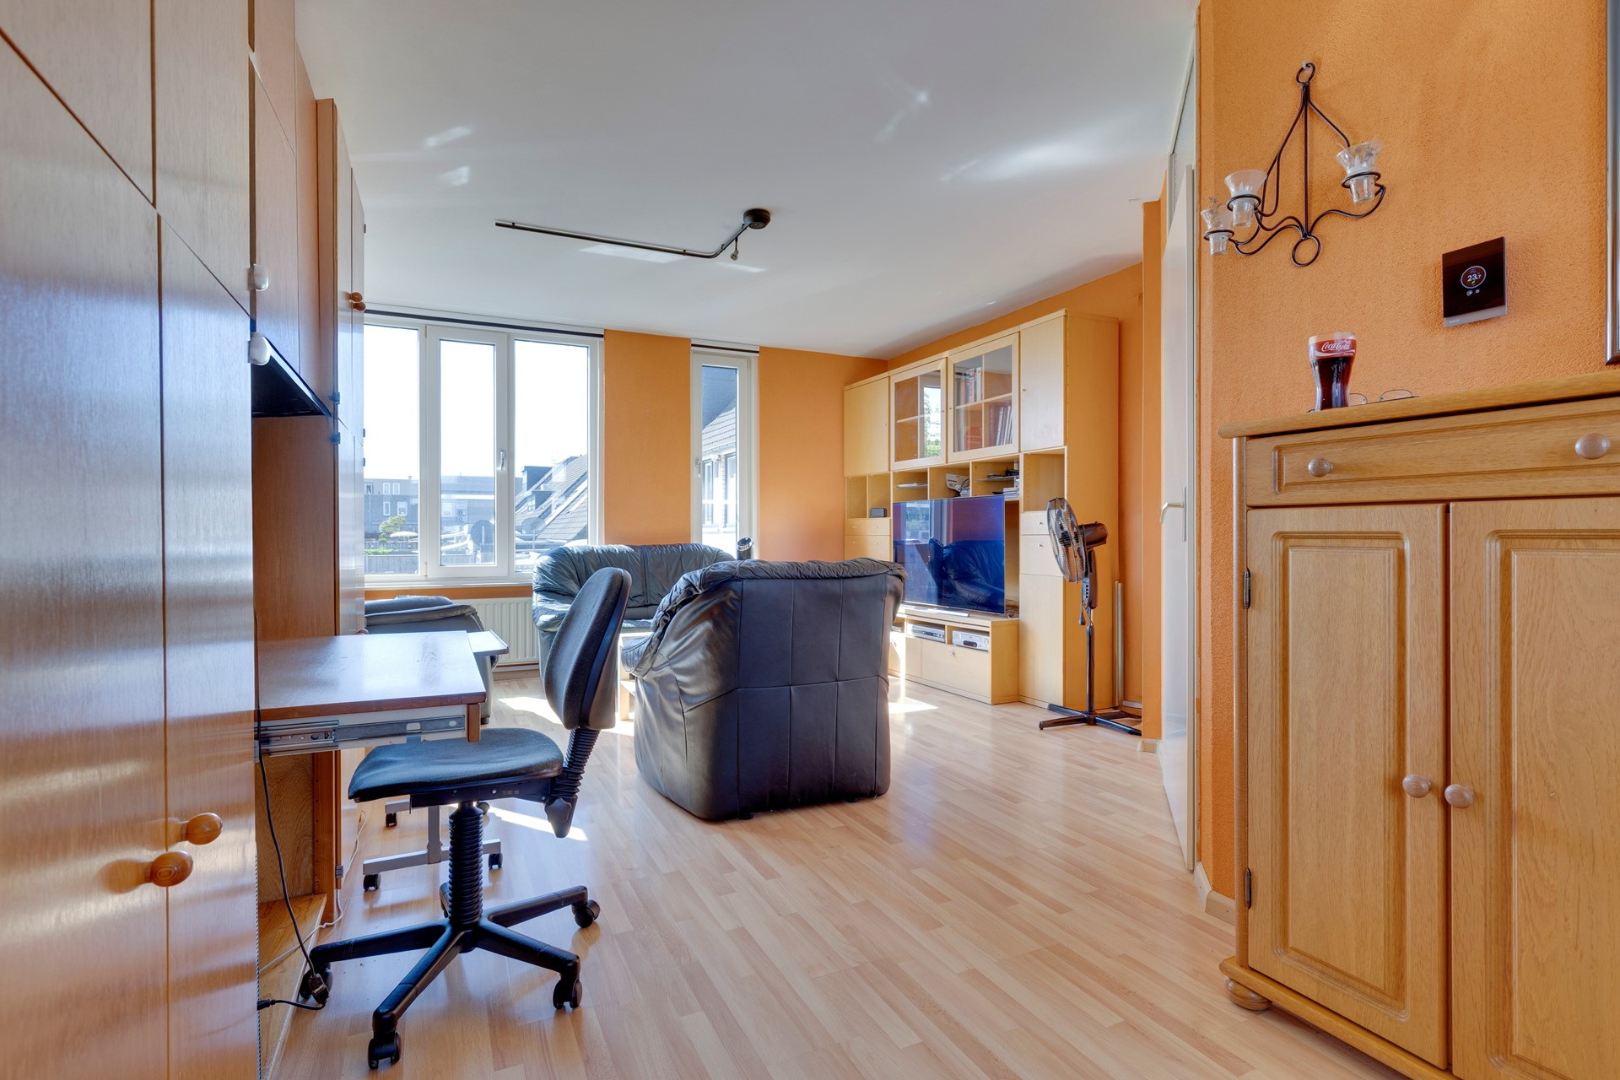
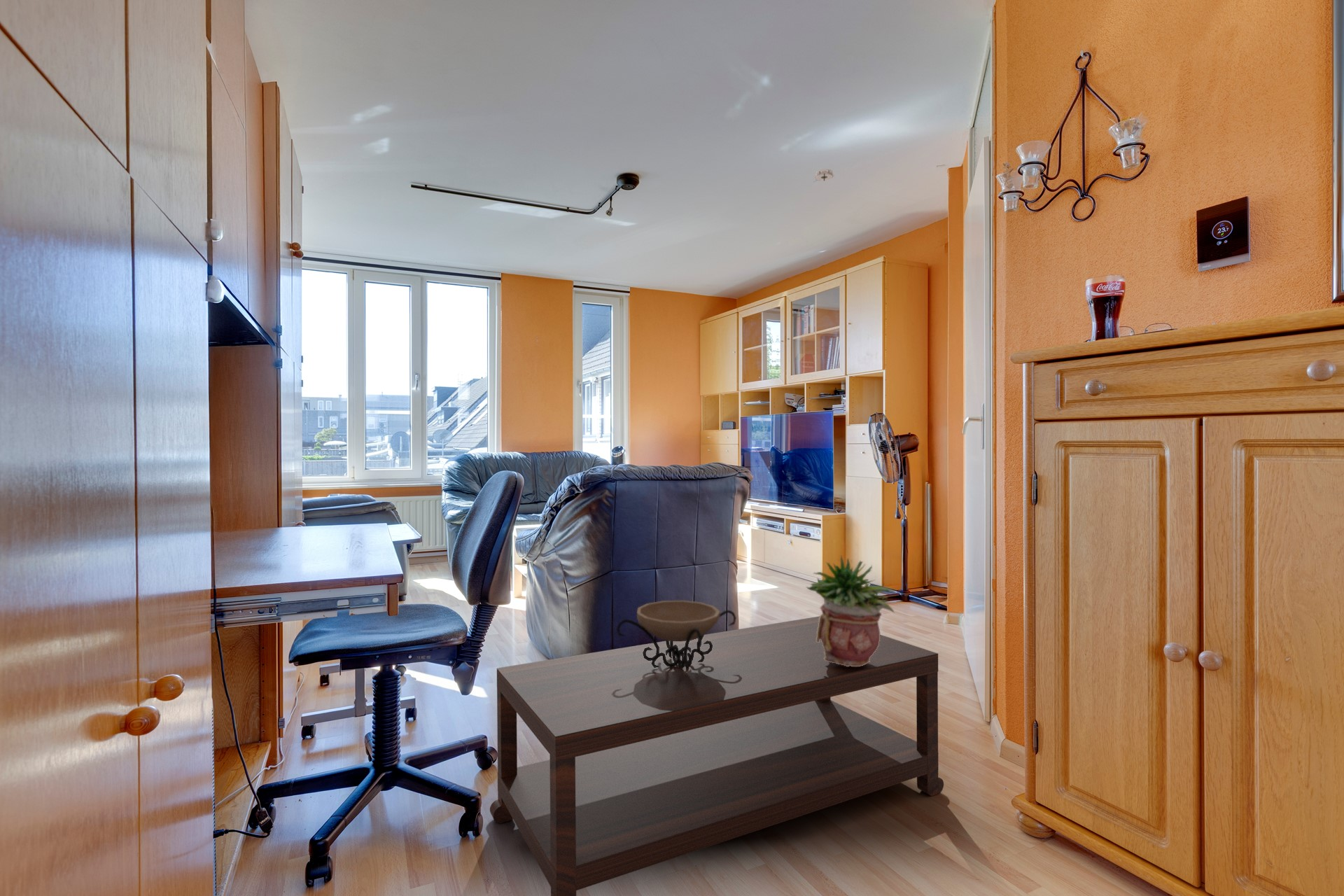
+ smoke detector [813,169,835,183]
+ decorative bowl [616,600,737,673]
+ potted plant [805,555,897,666]
+ coffee table [489,615,944,896]
